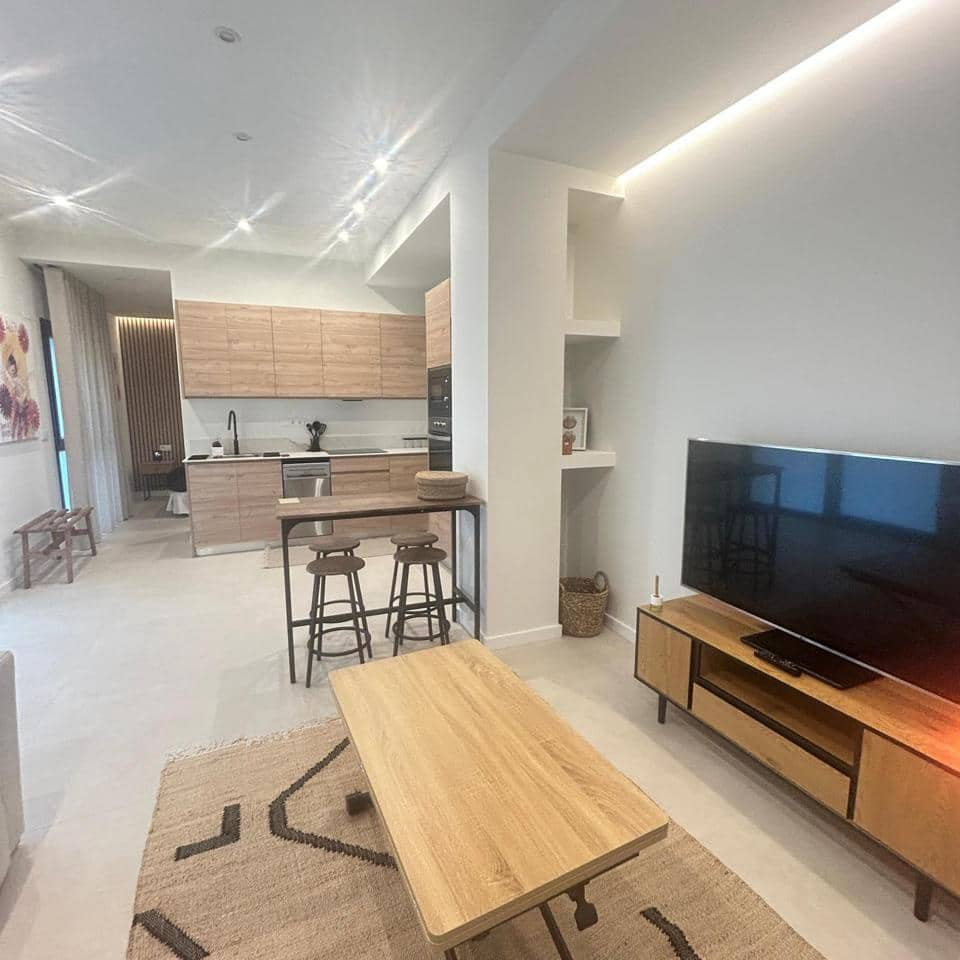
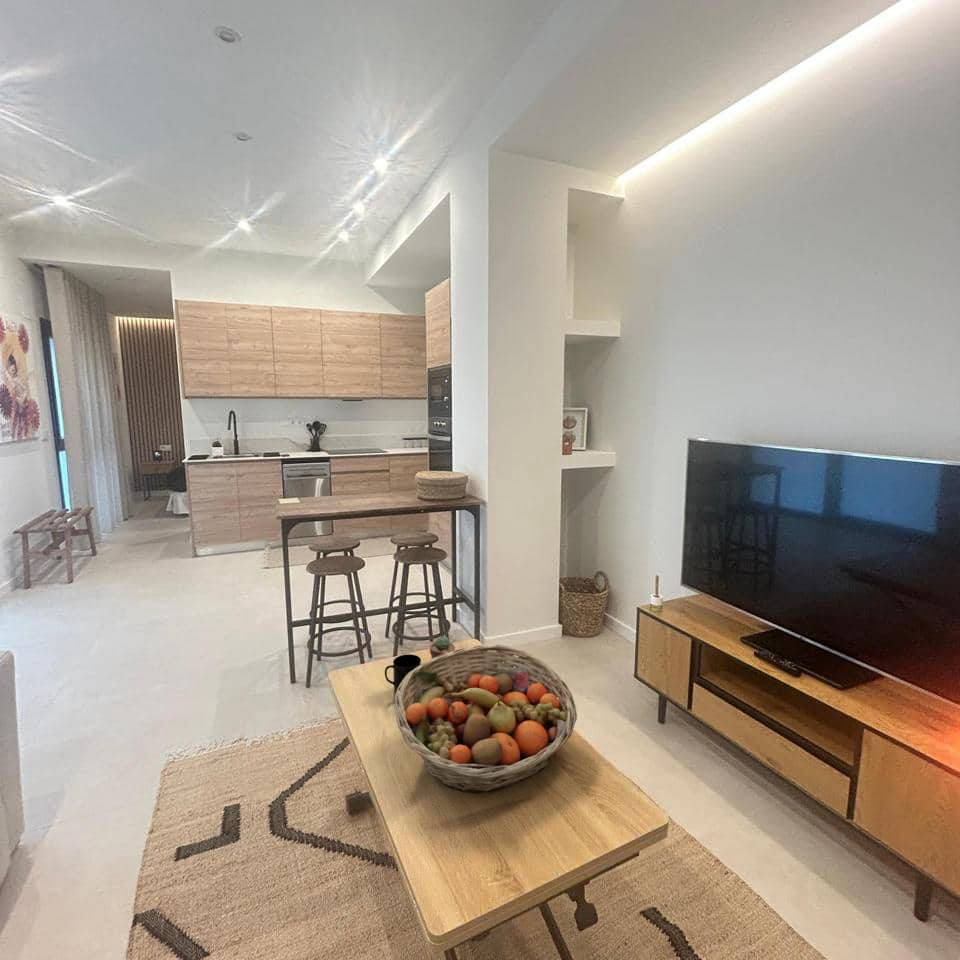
+ mug [384,653,422,695]
+ potted succulent [429,635,456,659]
+ fruit basket [394,644,578,794]
